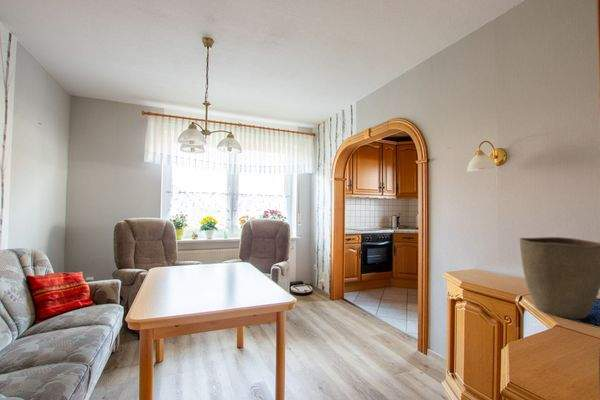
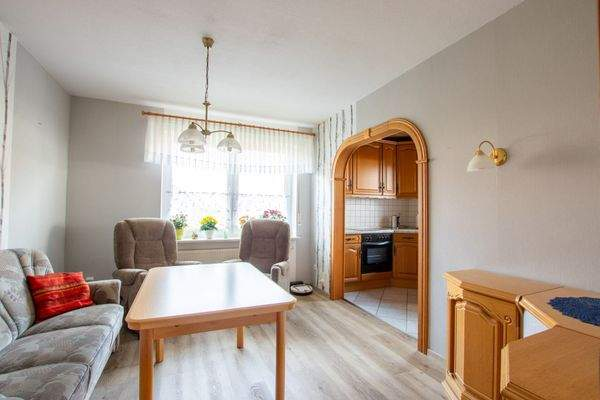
- vase [518,236,600,320]
